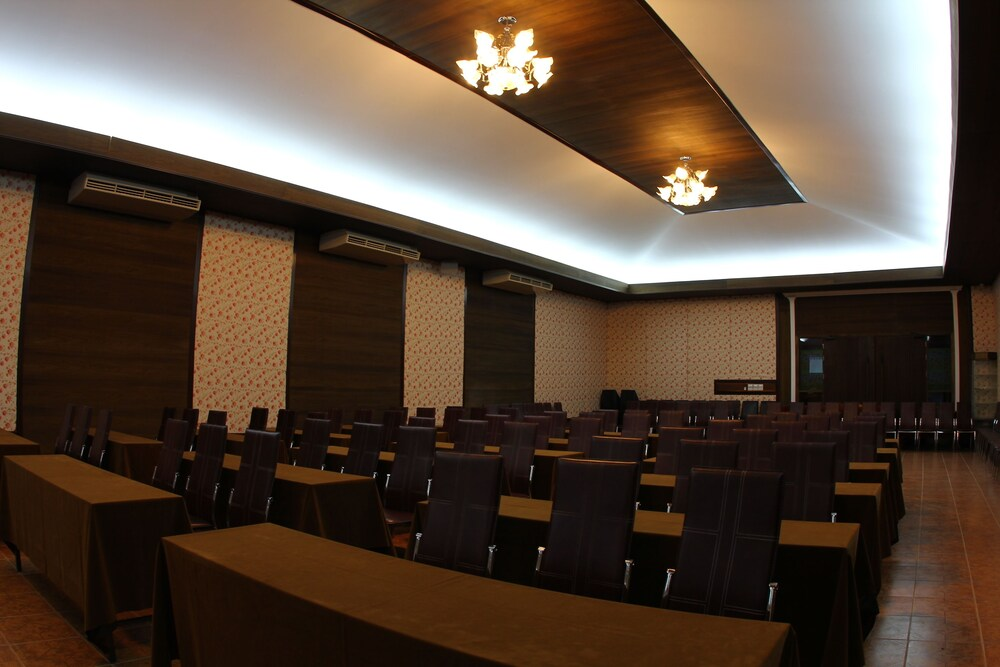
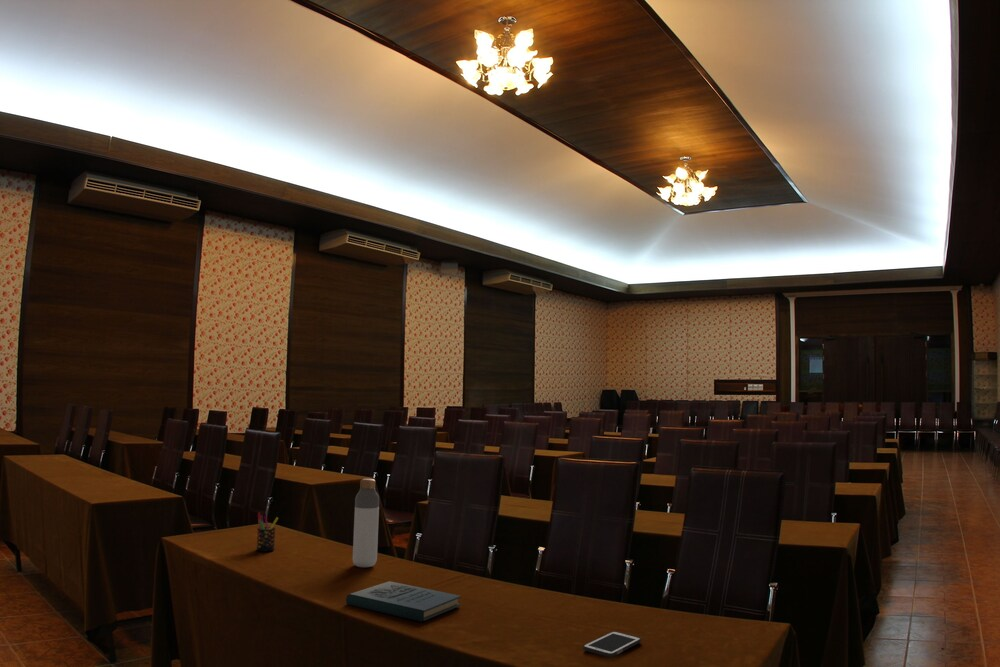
+ cell phone [582,630,642,658]
+ book [345,580,462,623]
+ pen holder [255,512,279,553]
+ bottle [352,478,380,568]
